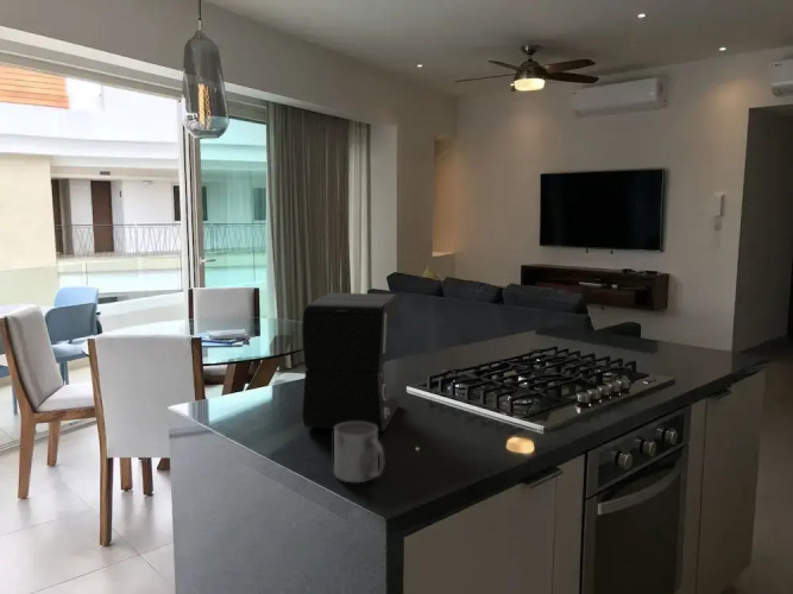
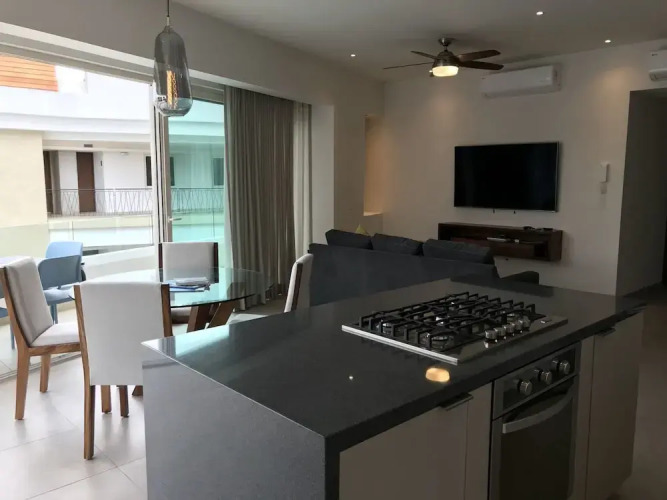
- mug [333,422,385,484]
- coffee maker [301,292,401,432]
